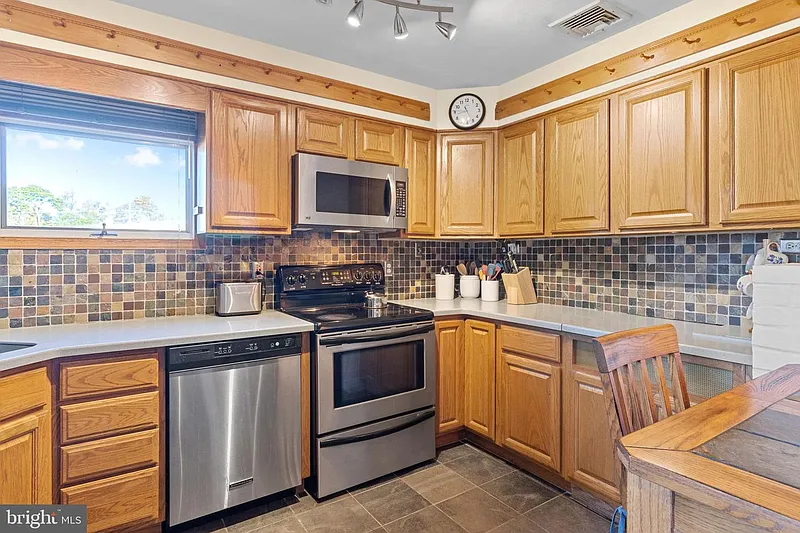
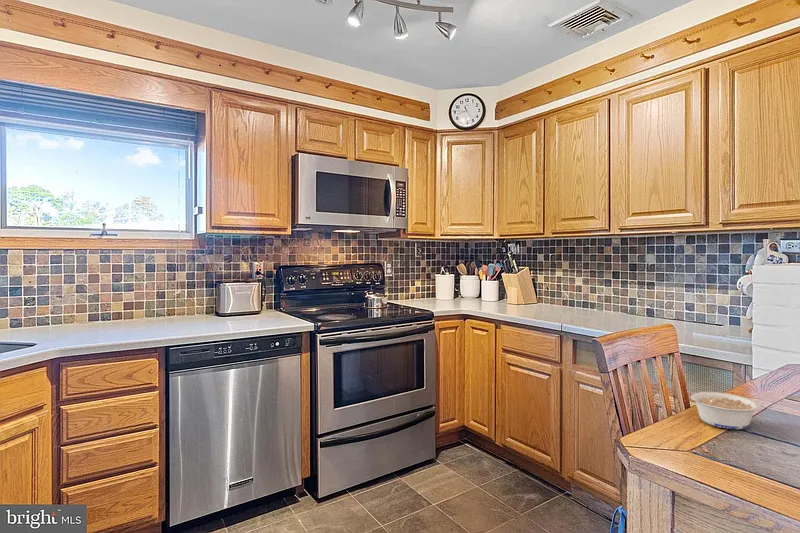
+ legume [687,391,761,430]
